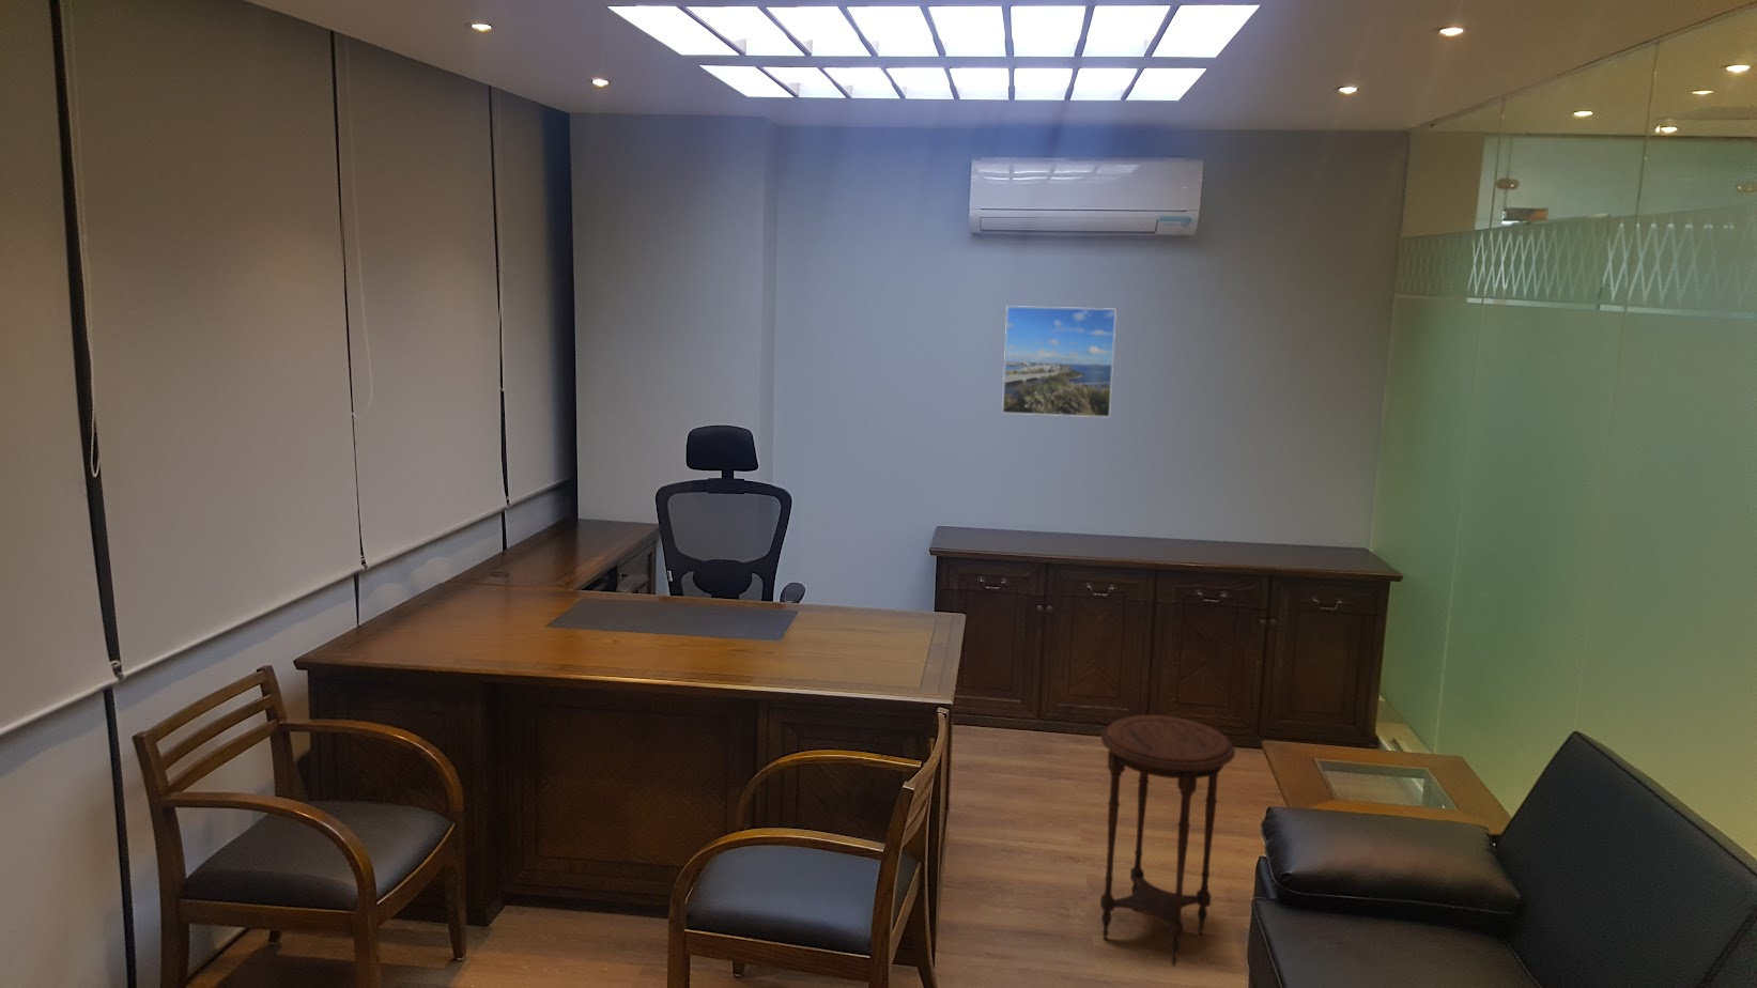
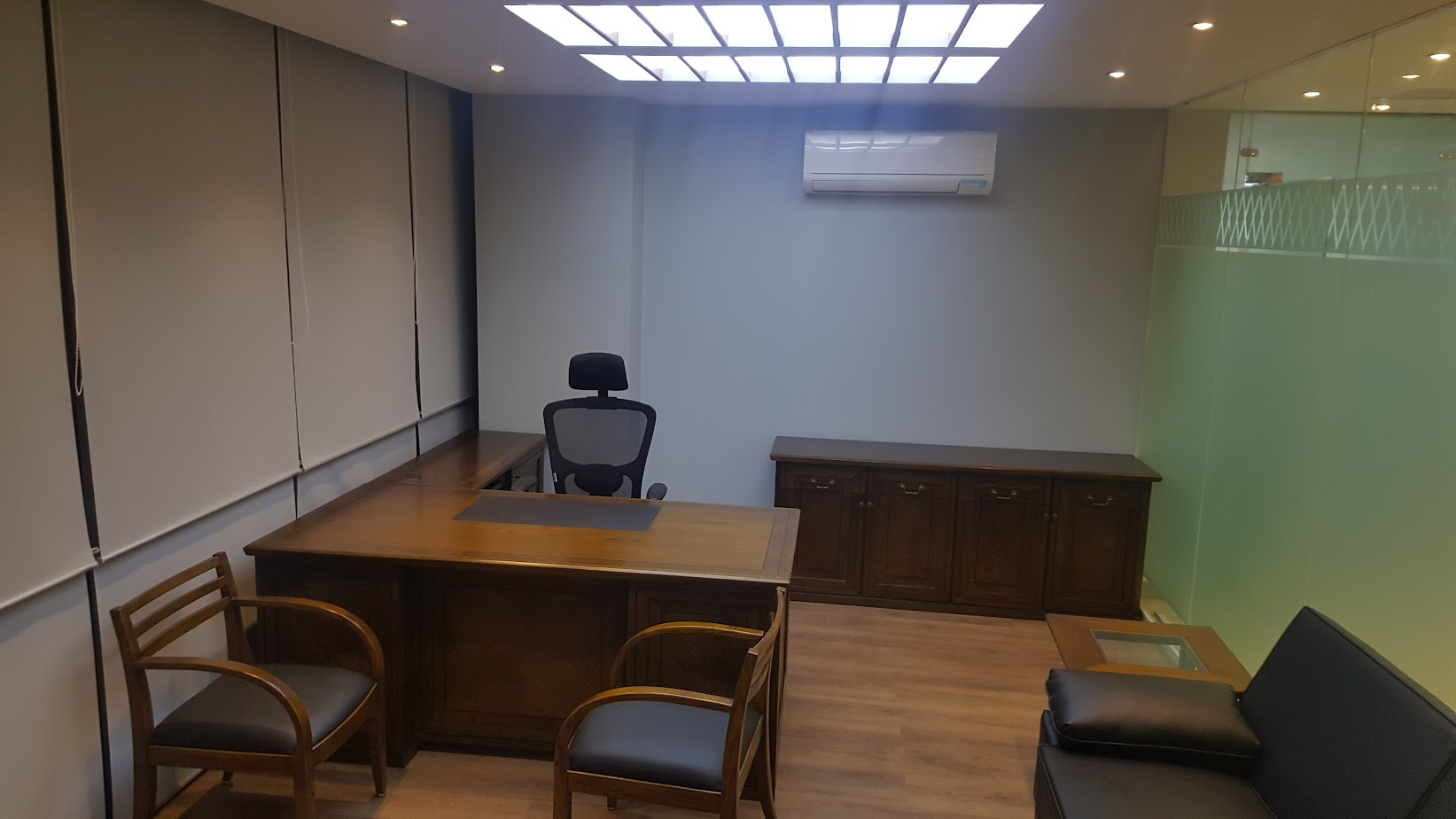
- side table [1099,714,1236,966]
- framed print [1000,305,1117,419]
